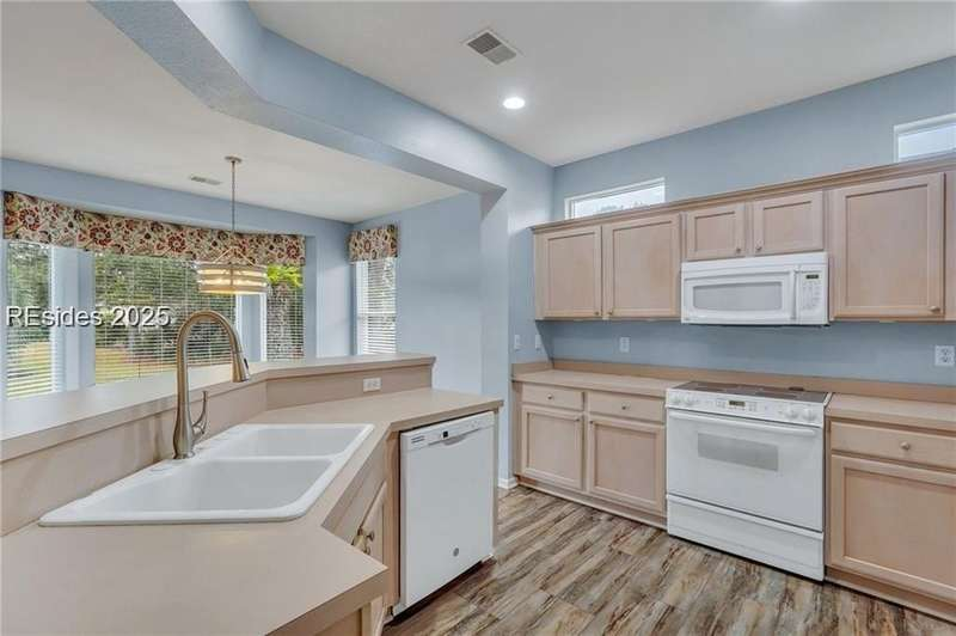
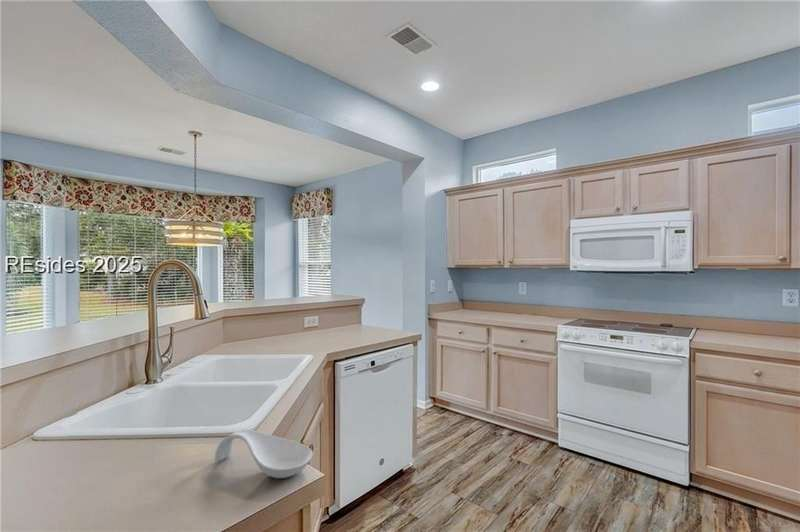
+ spoon rest [213,428,314,479]
